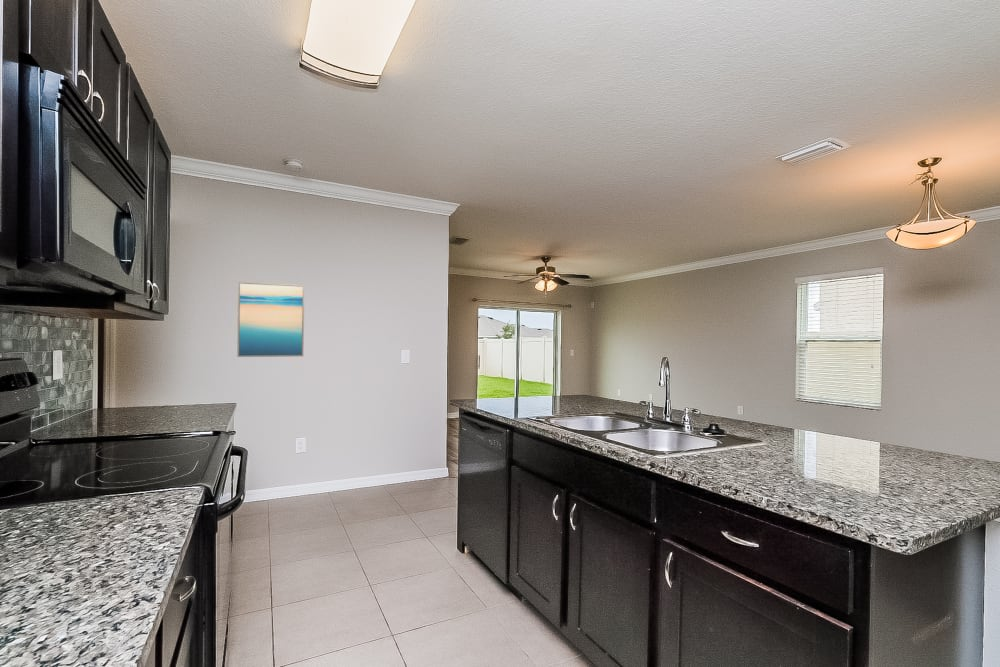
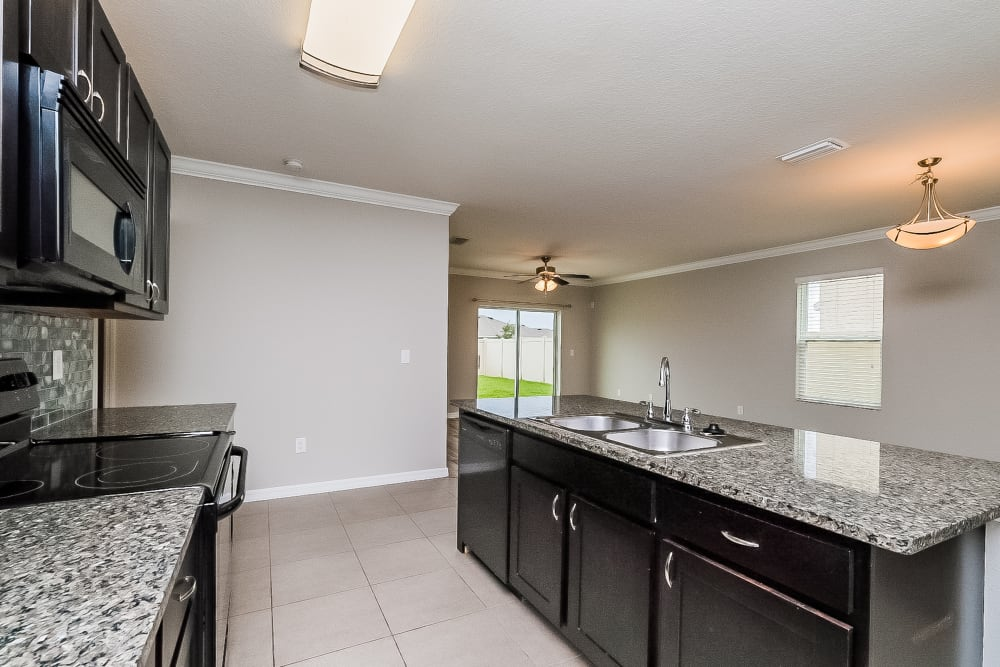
- wall art [236,281,305,358]
